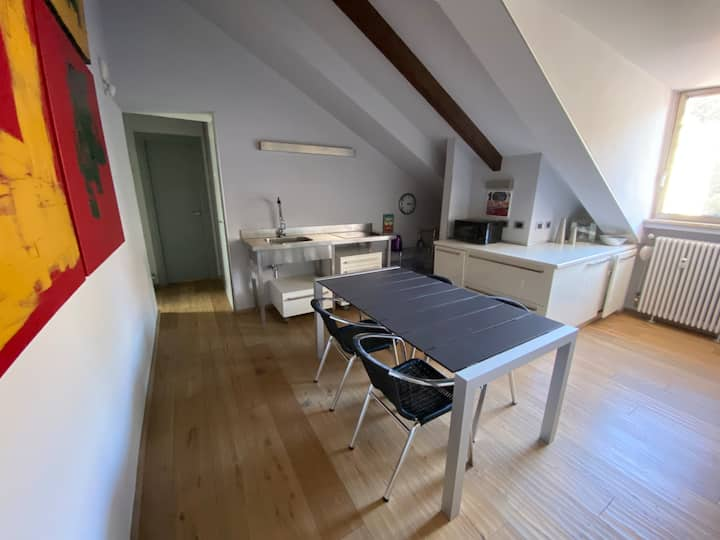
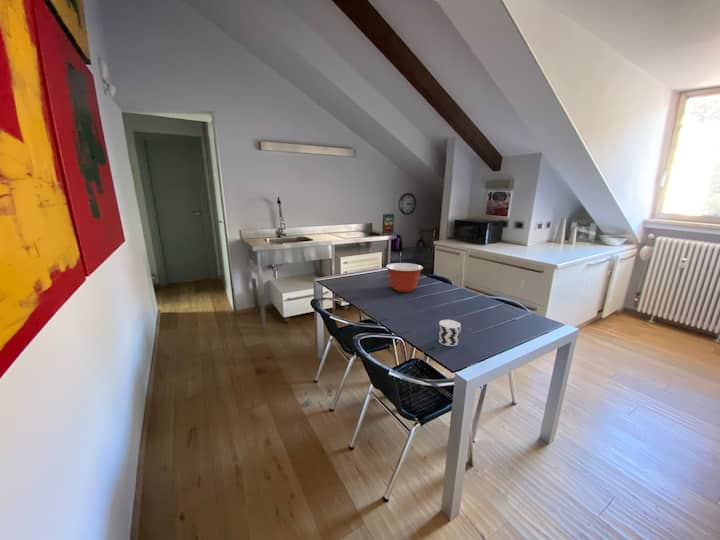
+ cup [437,319,462,347]
+ mixing bowl [385,262,424,293]
